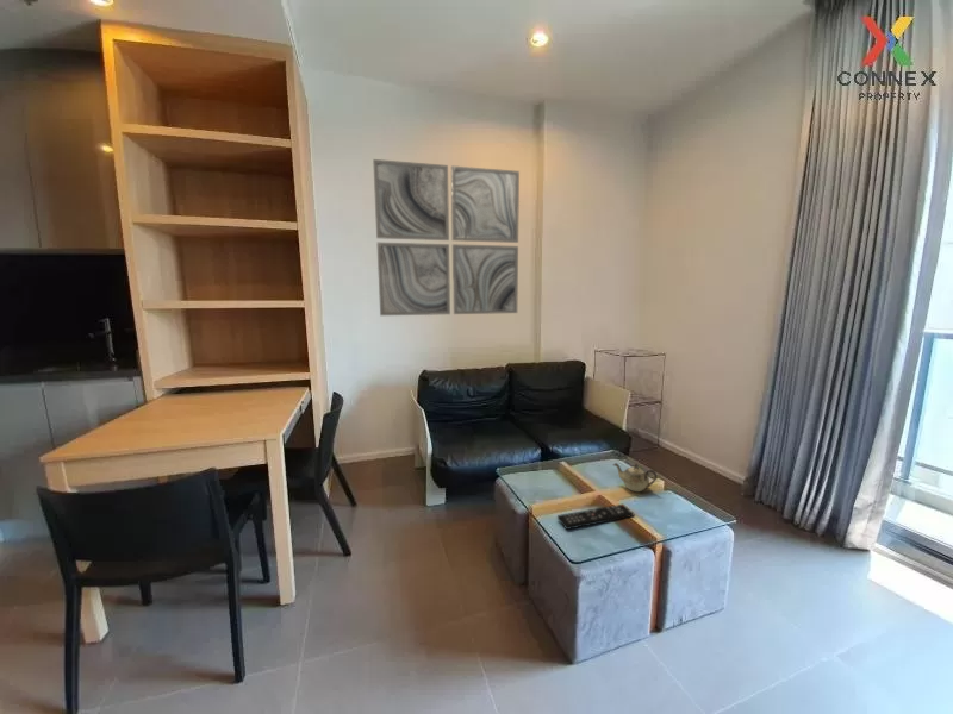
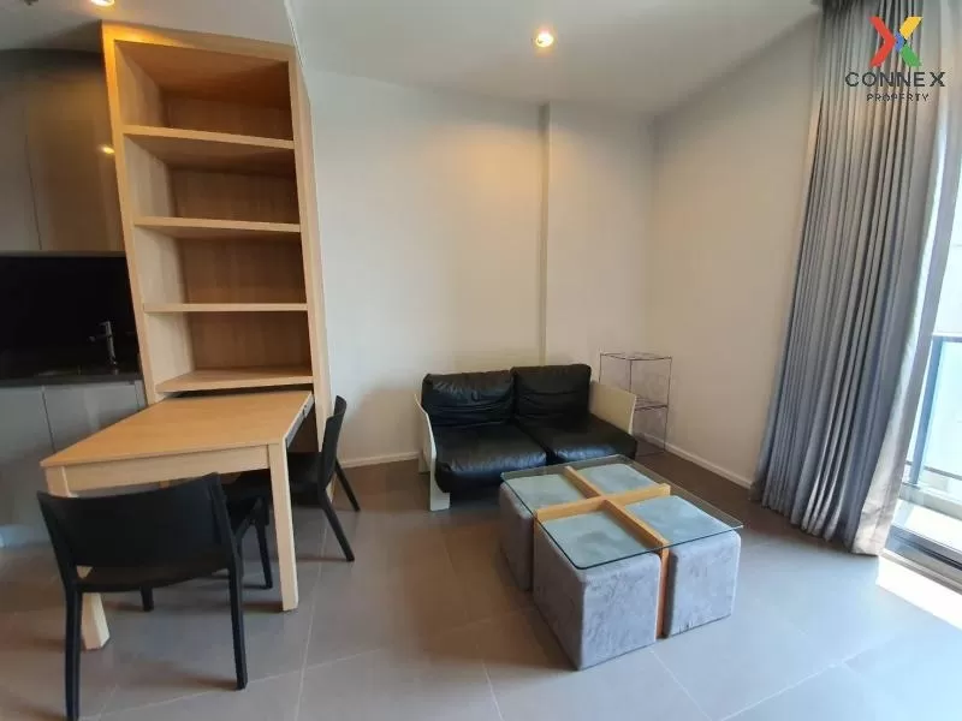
- remote control [556,503,635,531]
- teapot [612,462,658,493]
- wall art [372,158,521,317]
